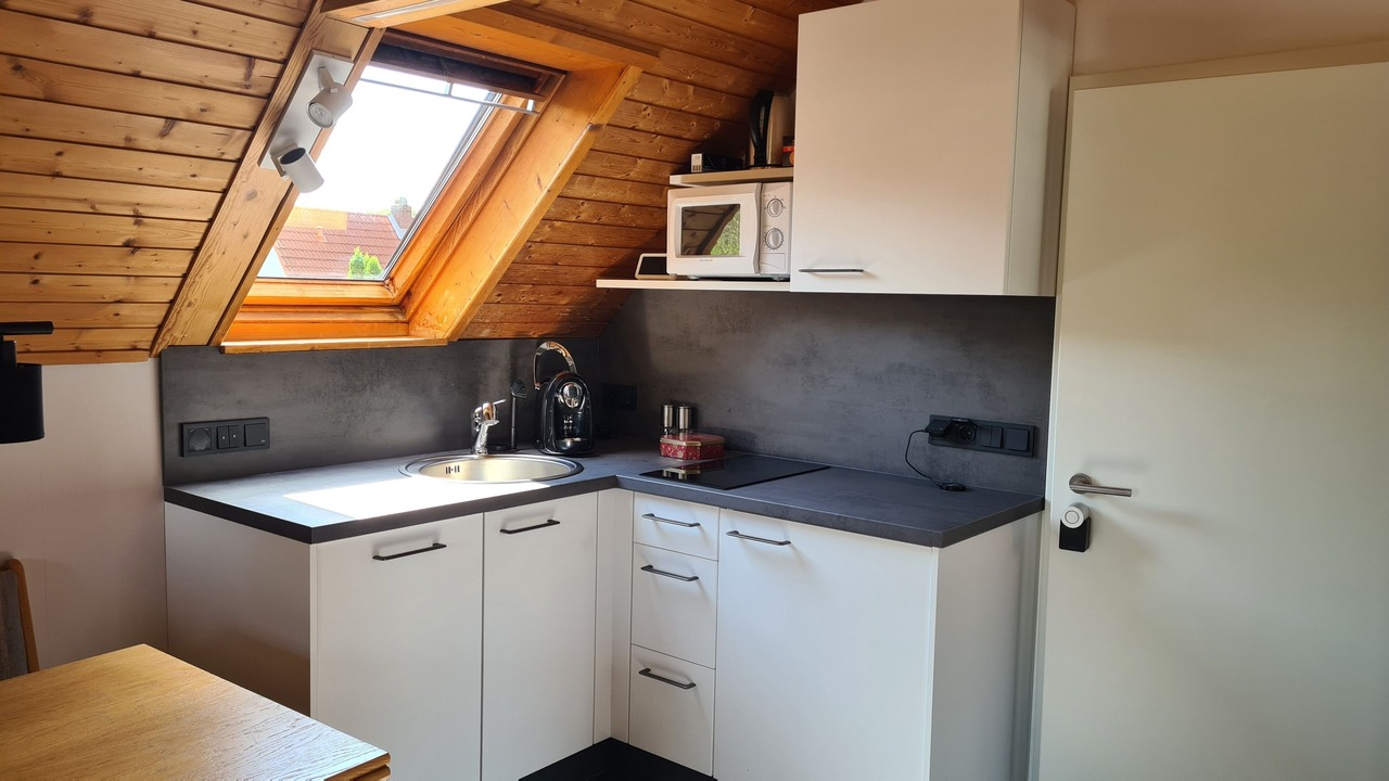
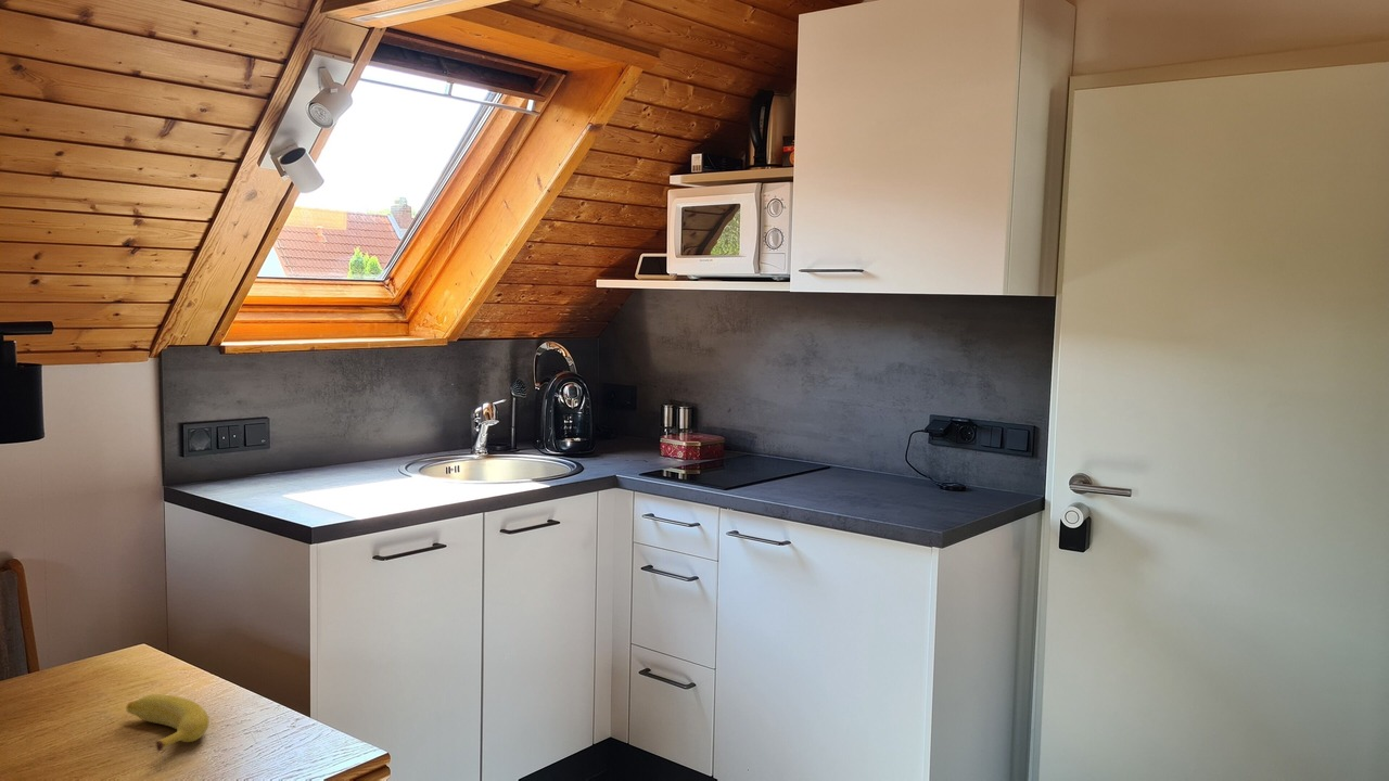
+ banana [125,693,211,752]
